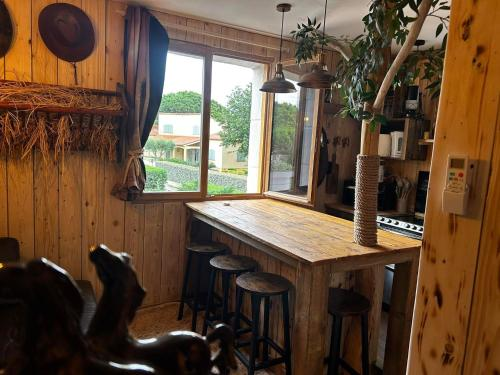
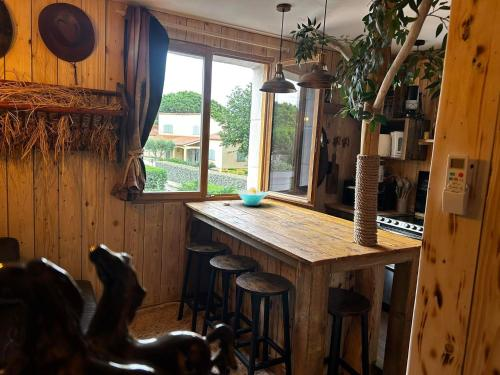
+ fruit bowl [236,186,269,206]
